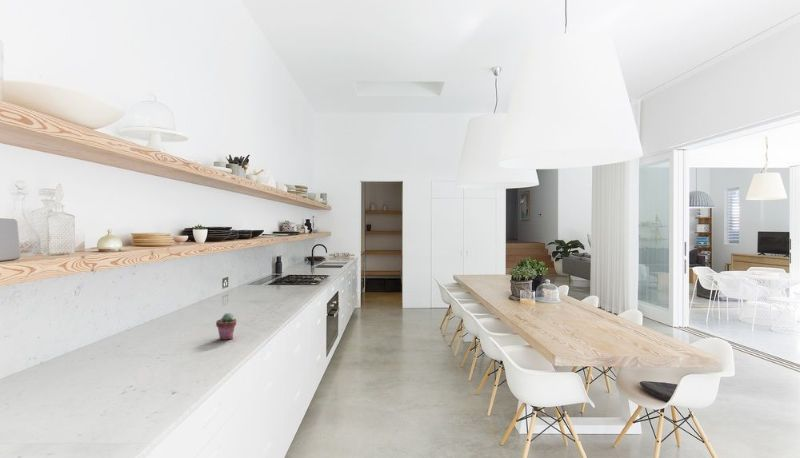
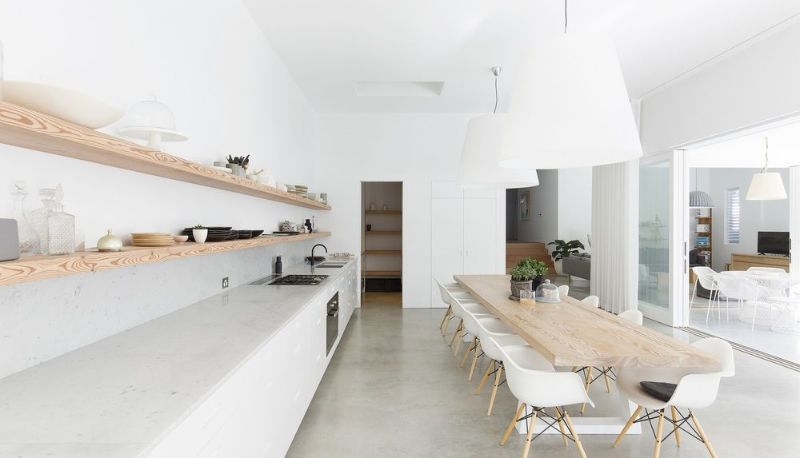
- potted succulent [215,312,238,341]
